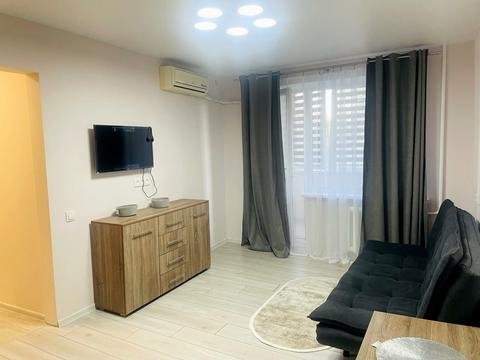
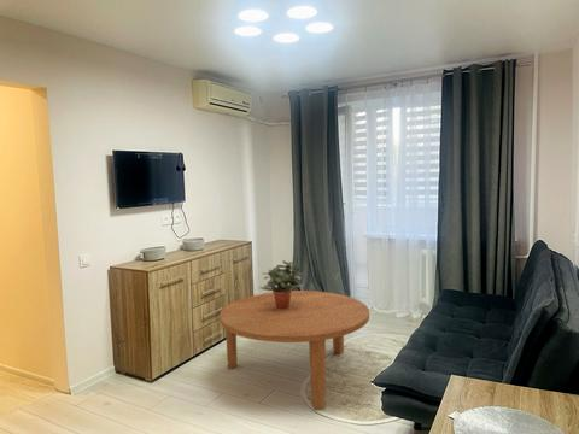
+ coffee table [218,289,370,411]
+ potted plant [258,259,304,310]
